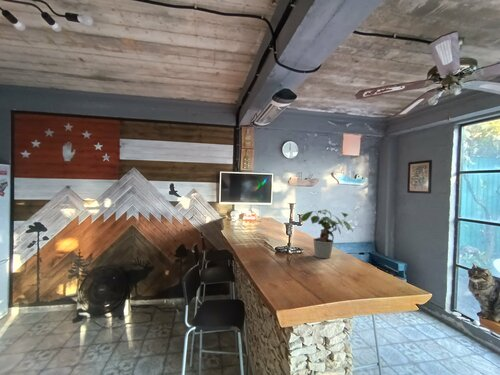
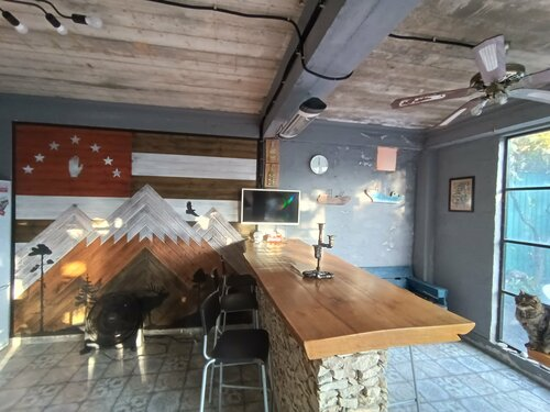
- potted plant [300,208,354,259]
